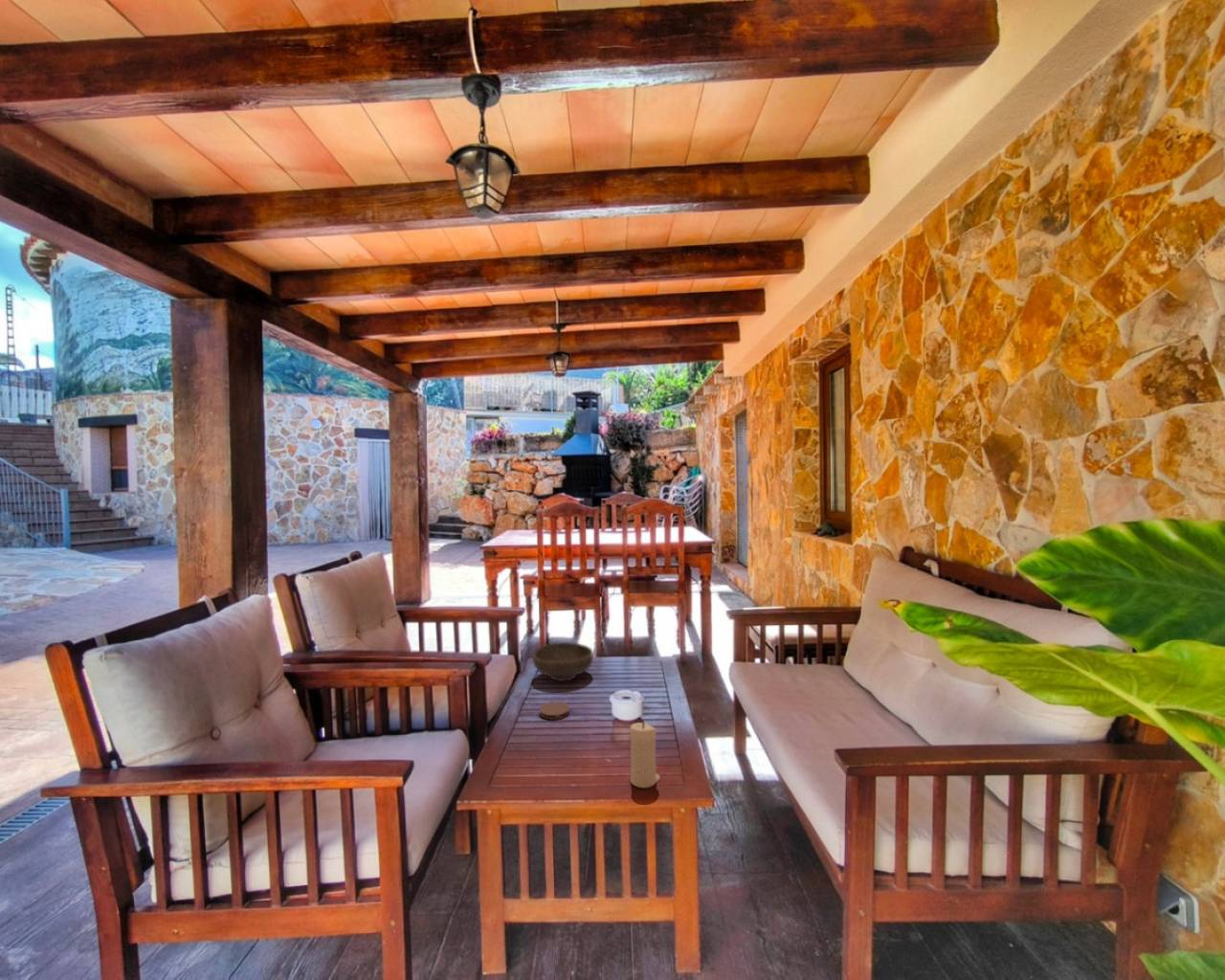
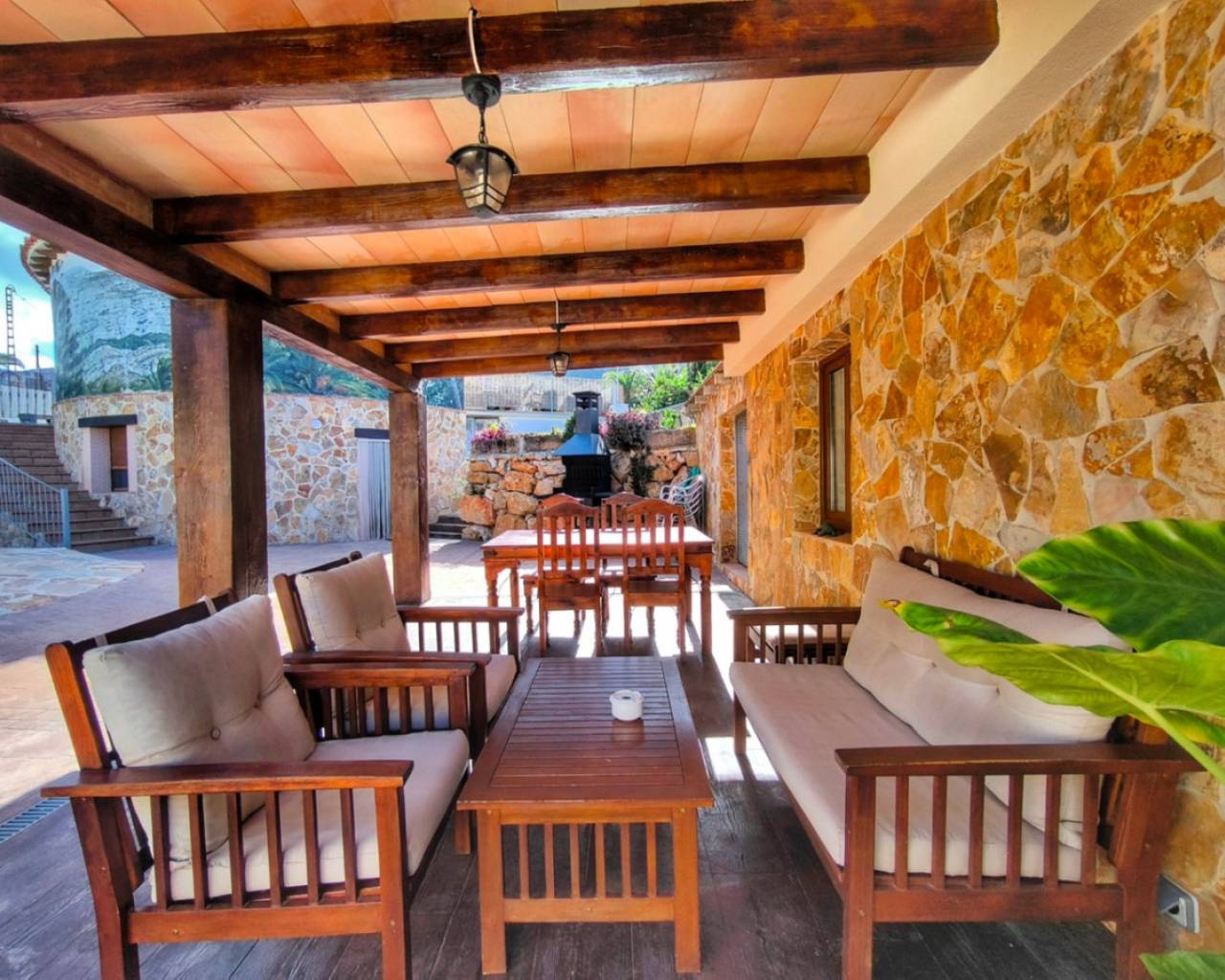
- coaster [539,702,570,721]
- candle [630,721,661,789]
- bowl [532,641,594,682]
